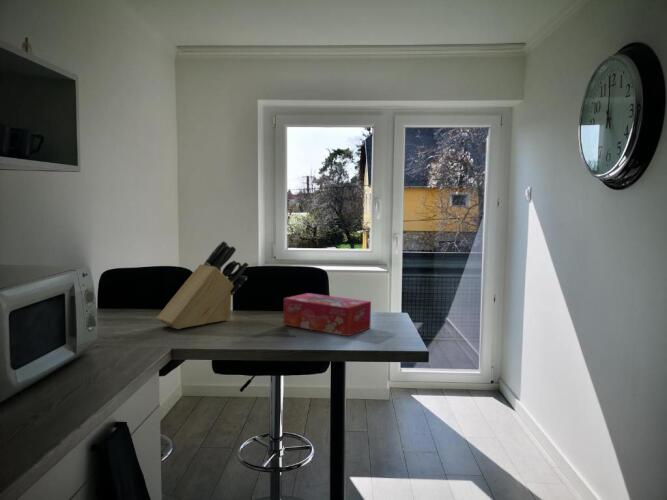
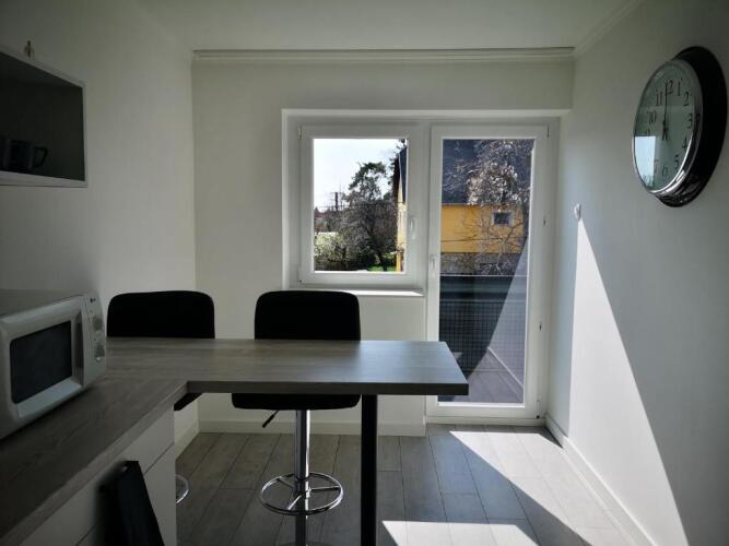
- knife block [156,240,249,330]
- tissue box [282,292,372,337]
